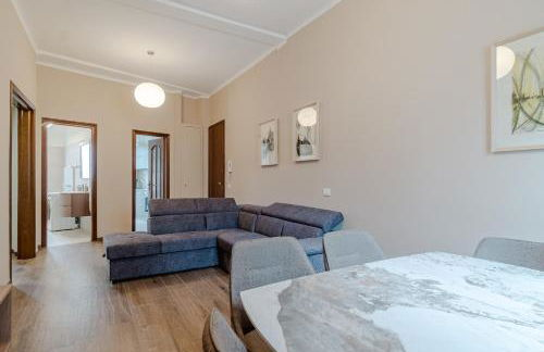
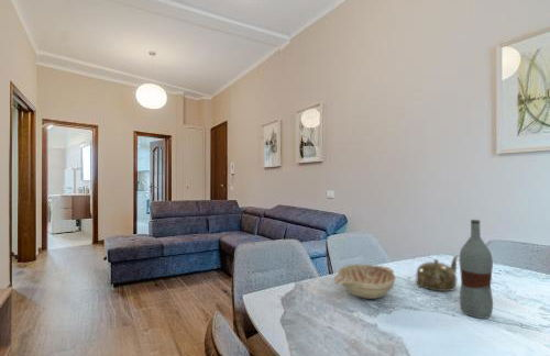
+ teapot [416,255,460,292]
+ bottle [458,219,494,320]
+ decorative bowl [332,264,397,300]
